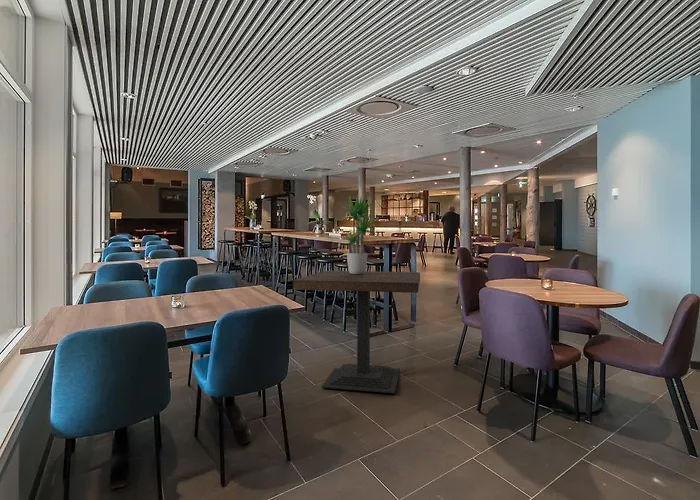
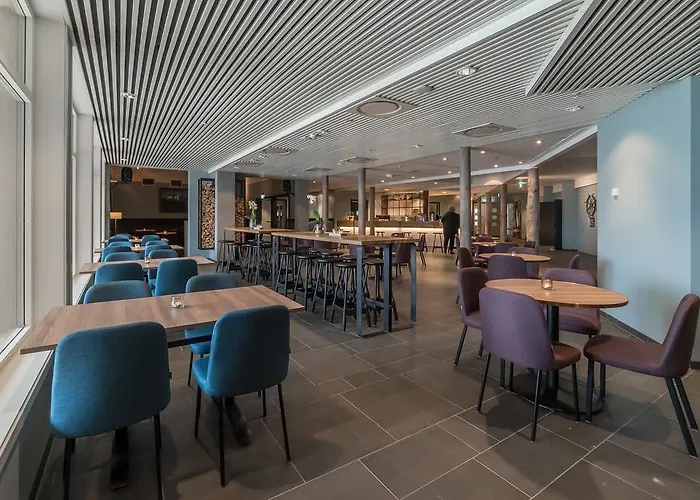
- dining table [292,270,421,394]
- potted plant [333,193,381,274]
